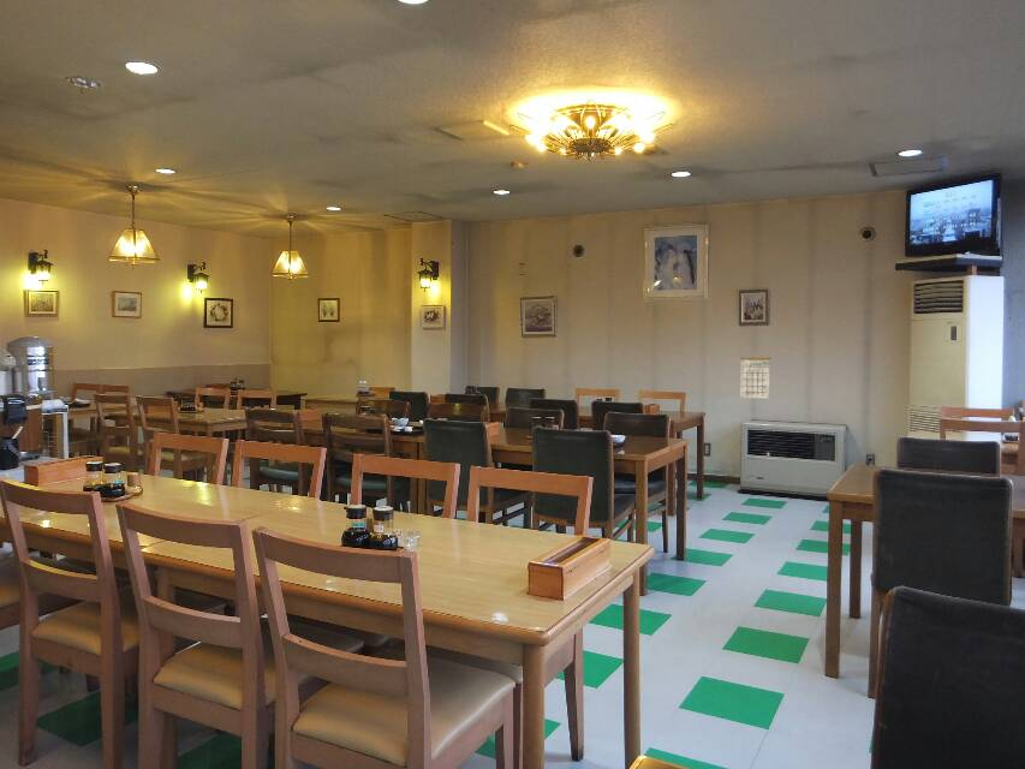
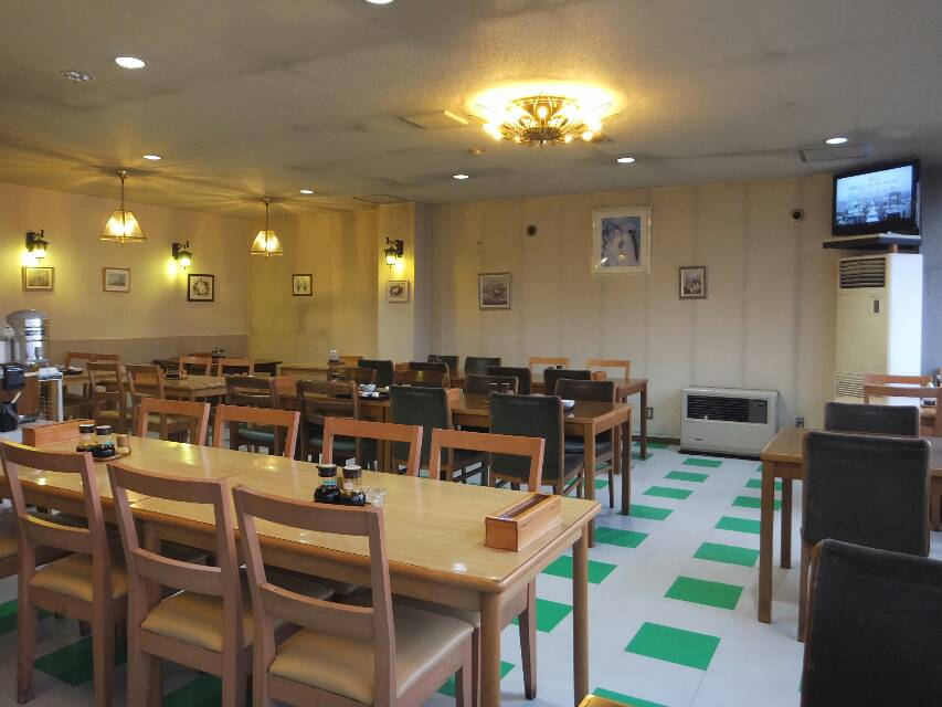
- calendar [739,347,771,400]
